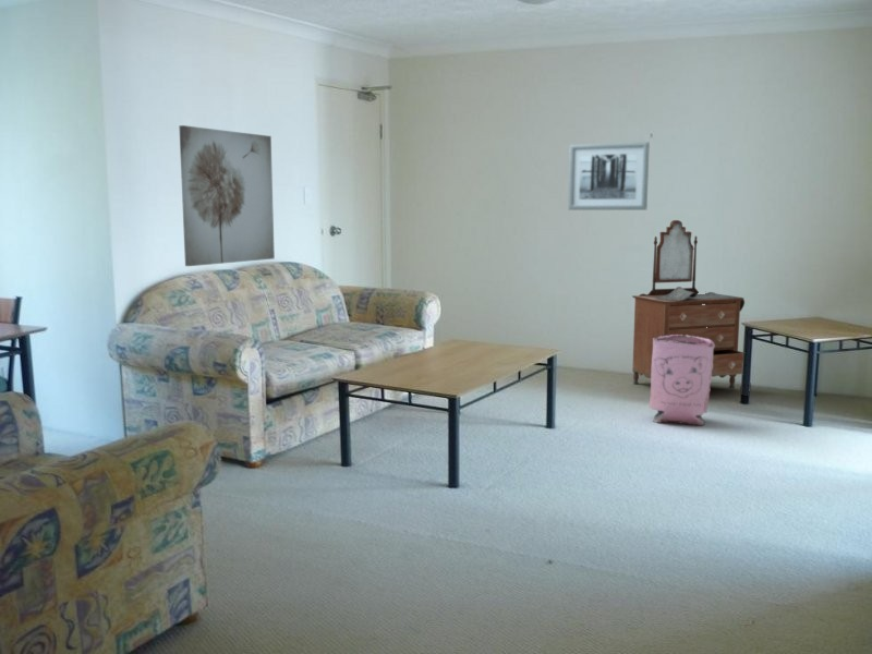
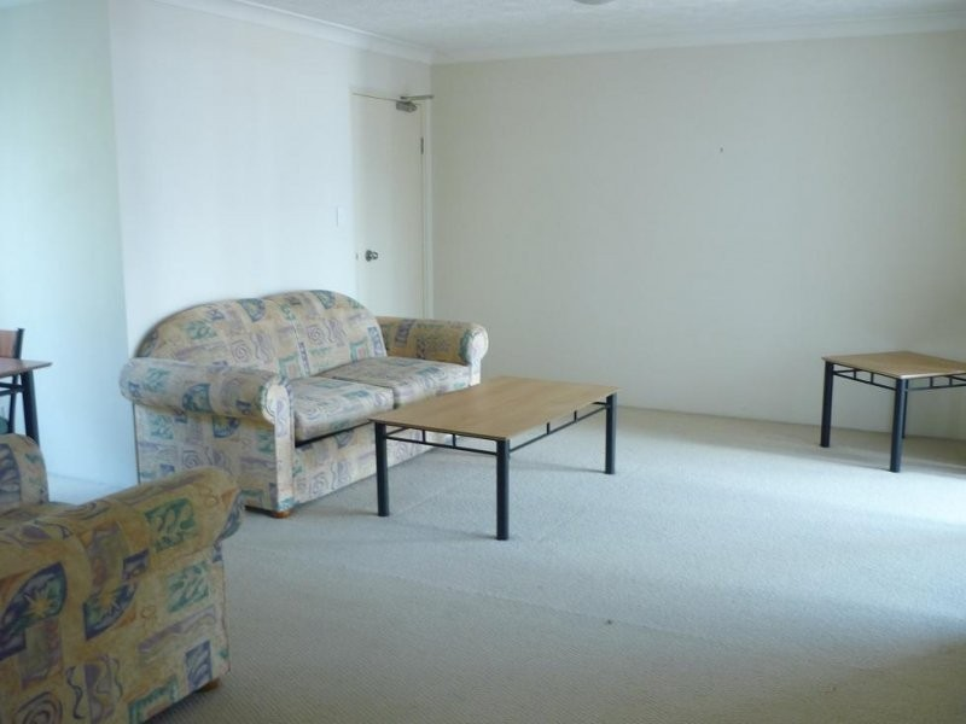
- bag [649,335,715,427]
- wall art [178,124,276,267]
- wall art [567,141,651,211]
- dresser [631,219,746,389]
